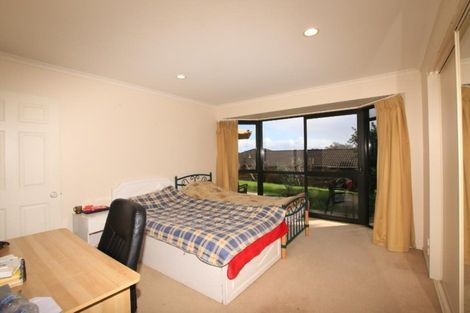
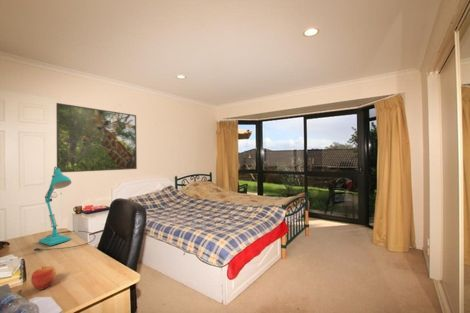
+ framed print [55,102,138,173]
+ desk lamp [33,166,96,252]
+ apple [30,265,57,291]
